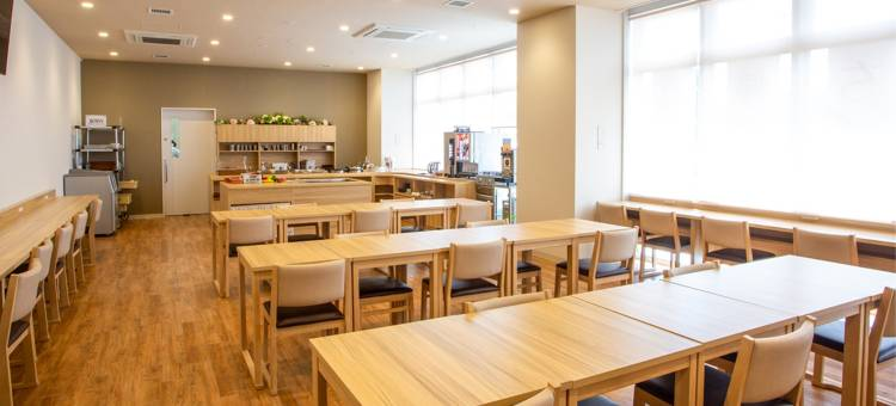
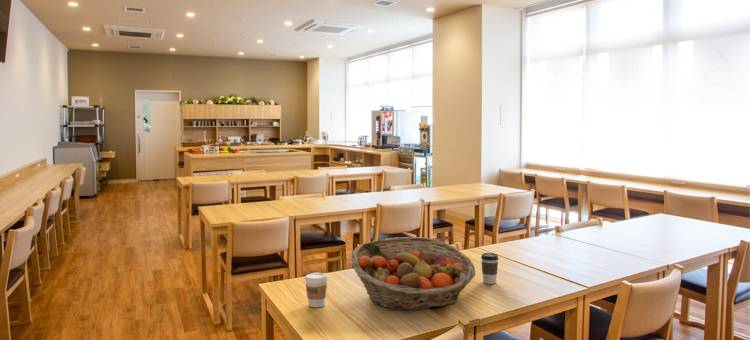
+ fruit basket [350,236,476,311]
+ coffee cup [480,252,500,285]
+ coffee cup [304,272,329,308]
